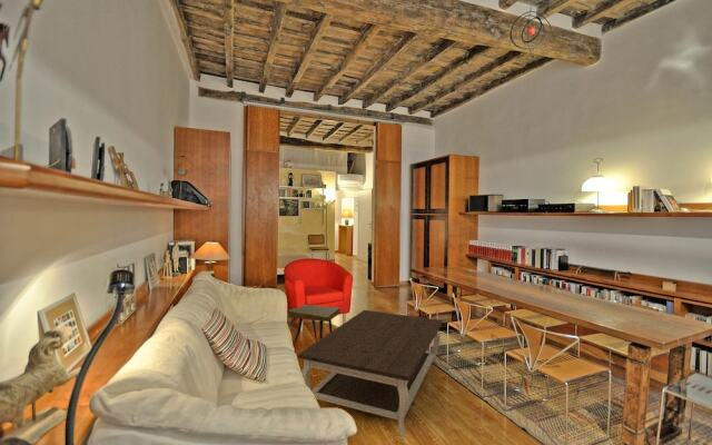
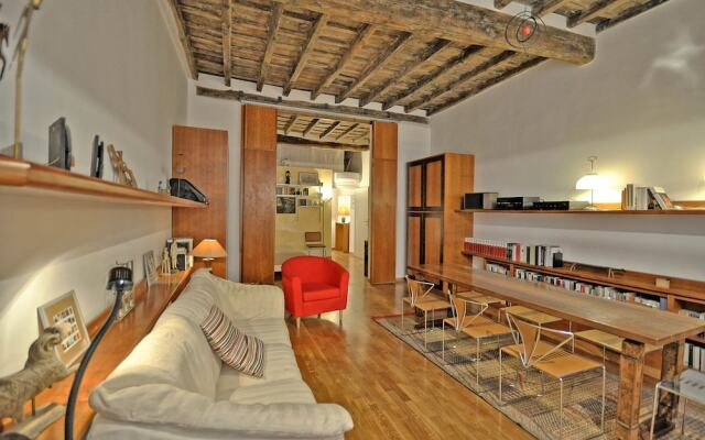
- side table [286,304,342,347]
- coffee table [297,309,444,437]
